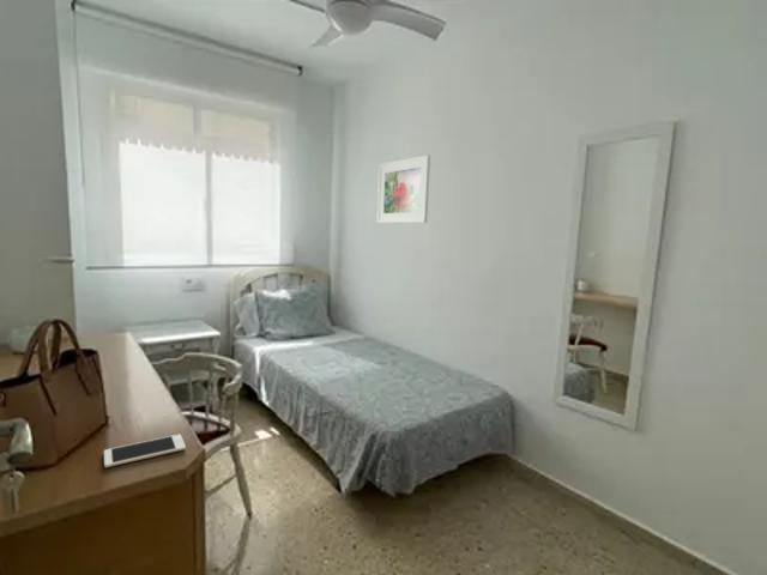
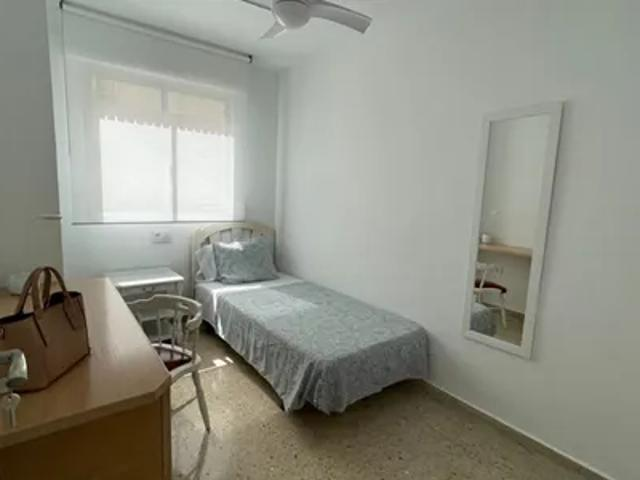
- cell phone [103,434,187,468]
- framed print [376,153,431,224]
